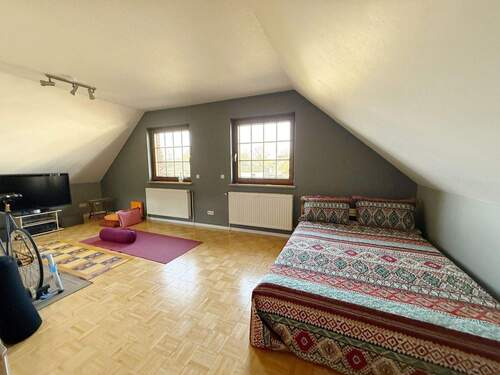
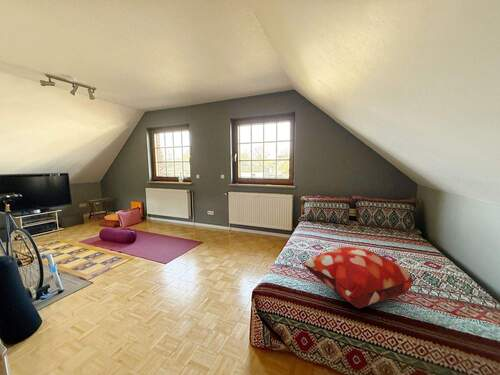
+ decorative pillow [301,246,414,309]
